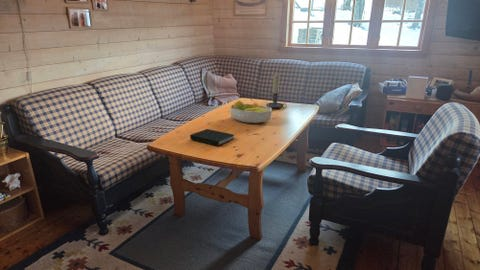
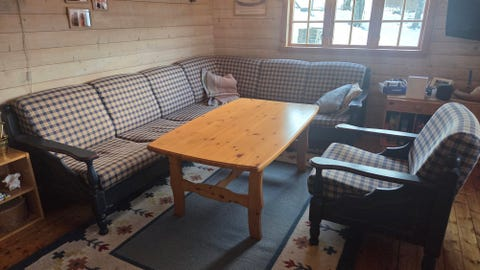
- book [189,128,235,147]
- candle holder [265,73,288,109]
- fruit bowl [229,99,273,124]
